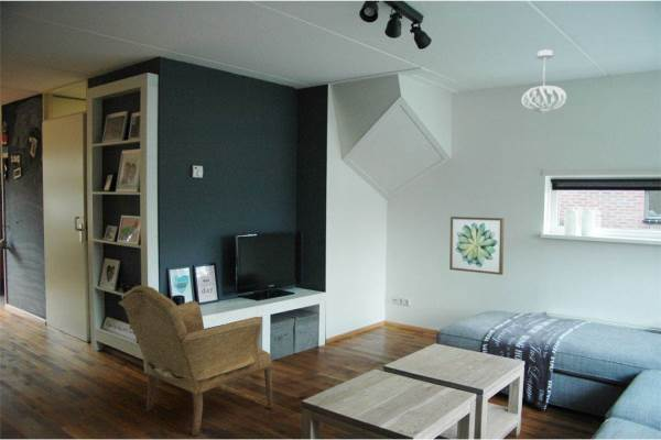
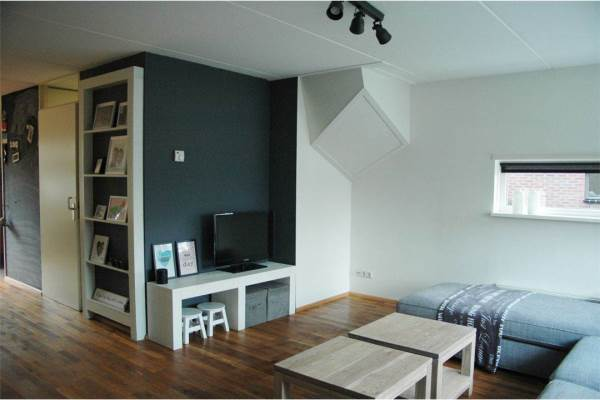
- armchair [118,285,273,437]
- wall art [448,216,505,276]
- pendant light [520,48,567,116]
